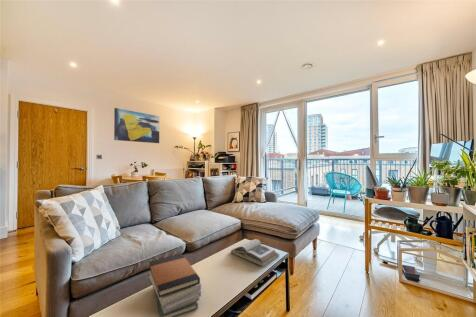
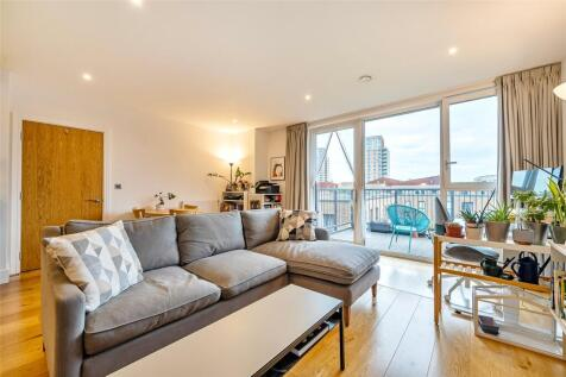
- book [230,238,280,268]
- wall art [113,107,160,144]
- book stack [148,253,202,317]
